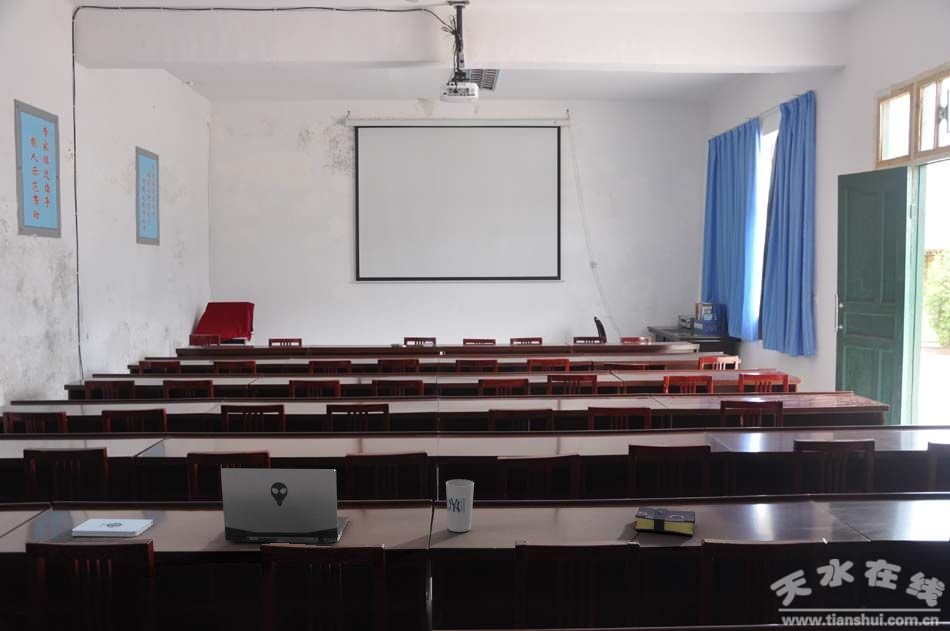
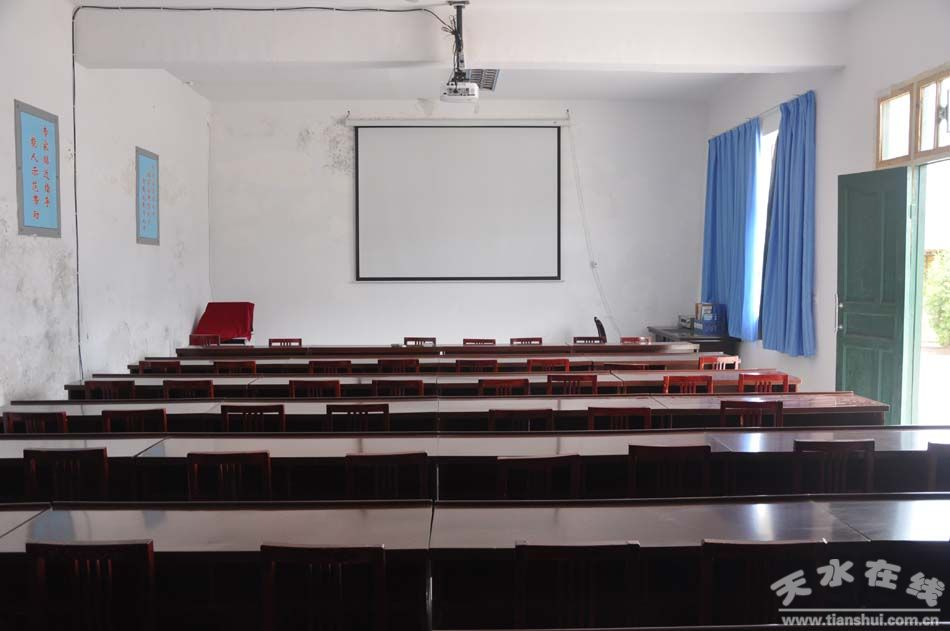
- laptop computer [220,467,350,544]
- book [634,505,696,537]
- cup [445,479,475,533]
- notepad [71,518,154,538]
